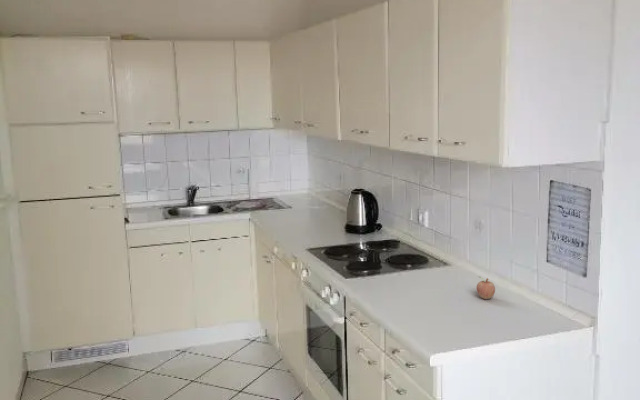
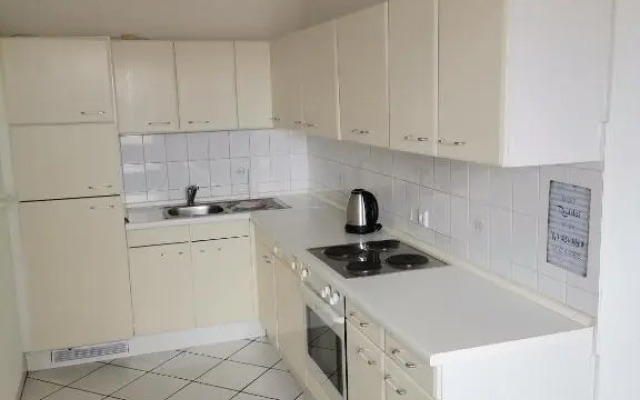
- fruit [476,275,496,300]
